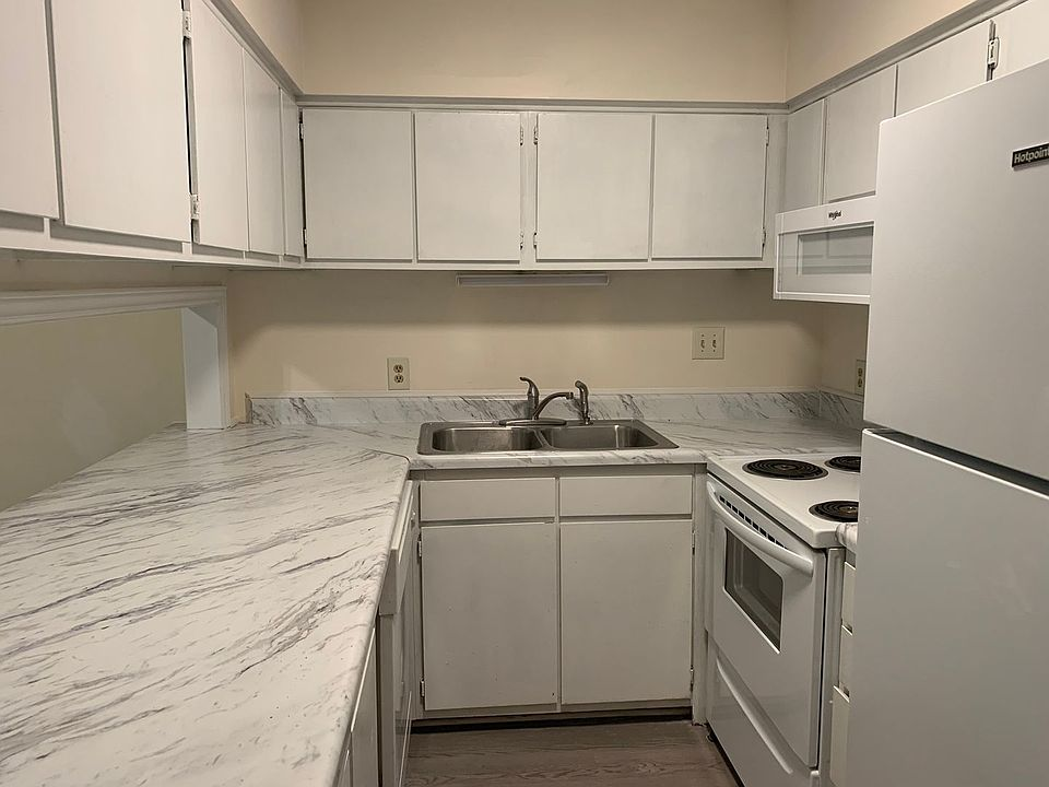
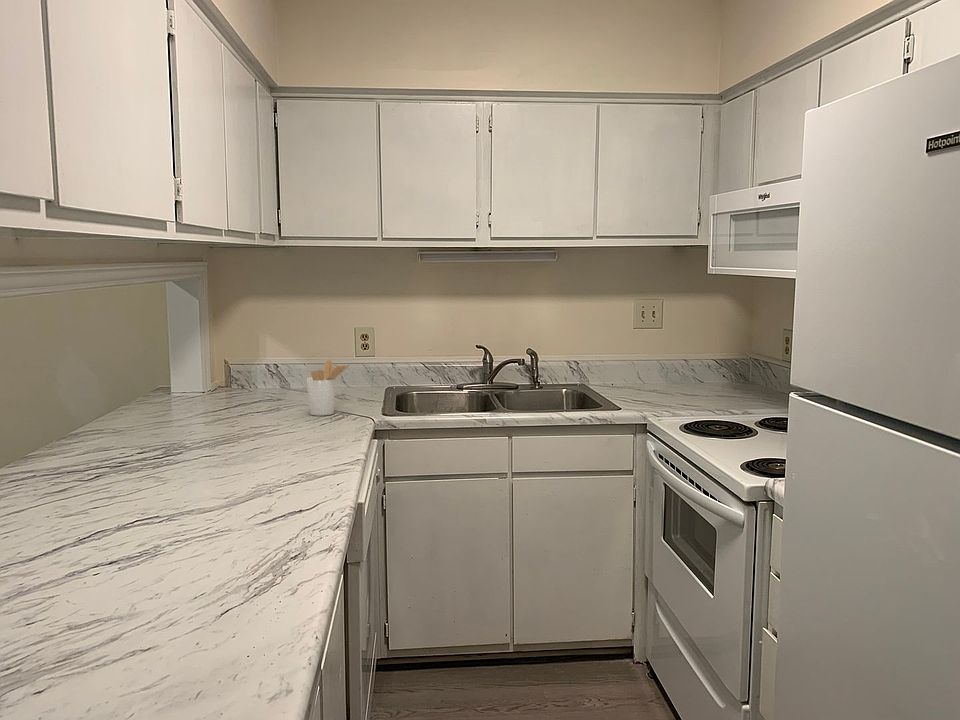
+ utensil holder [305,359,351,417]
